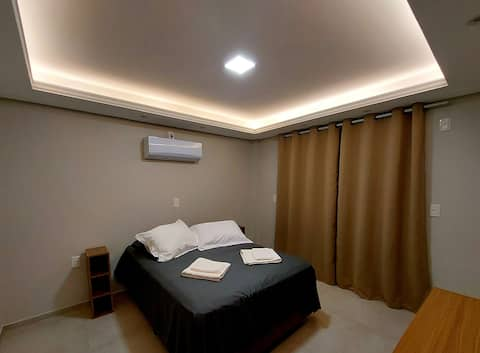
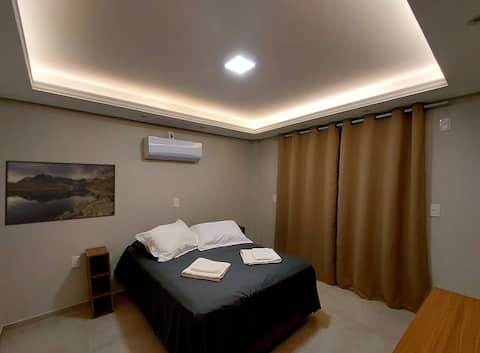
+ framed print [4,159,116,227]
